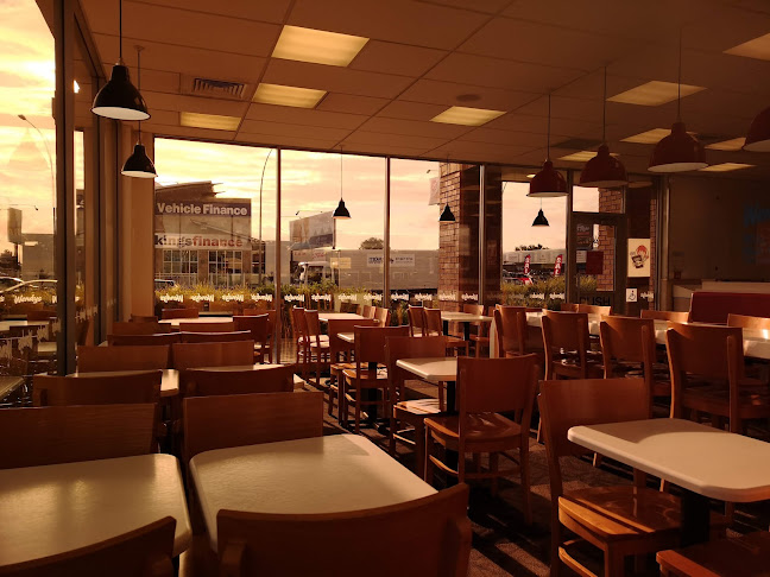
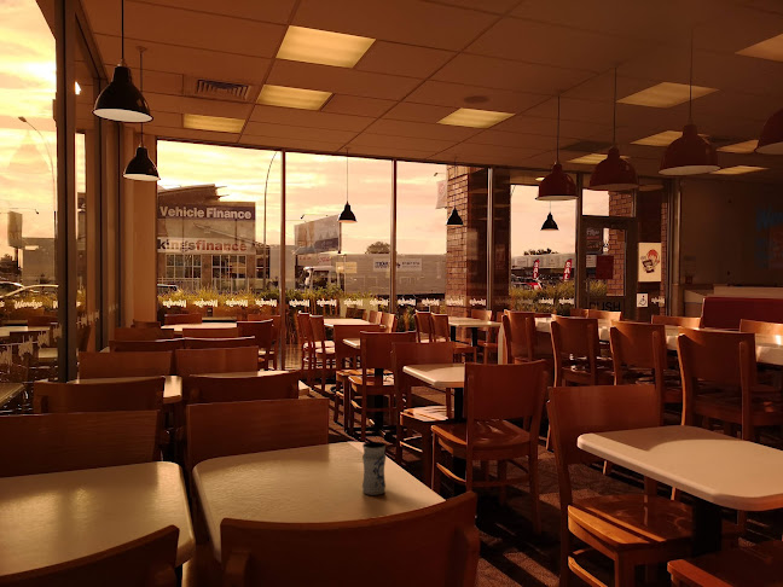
+ jar [361,441,387,496]
